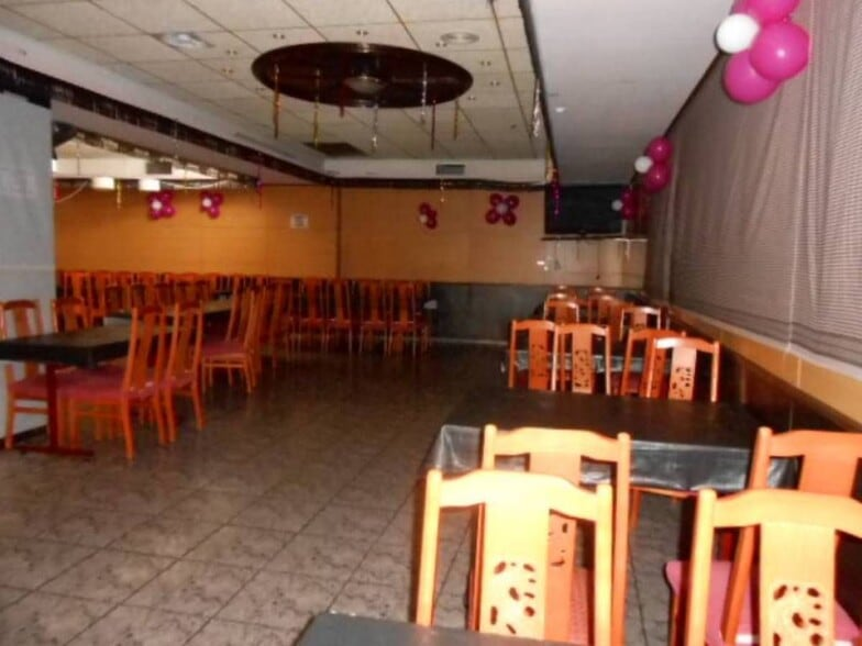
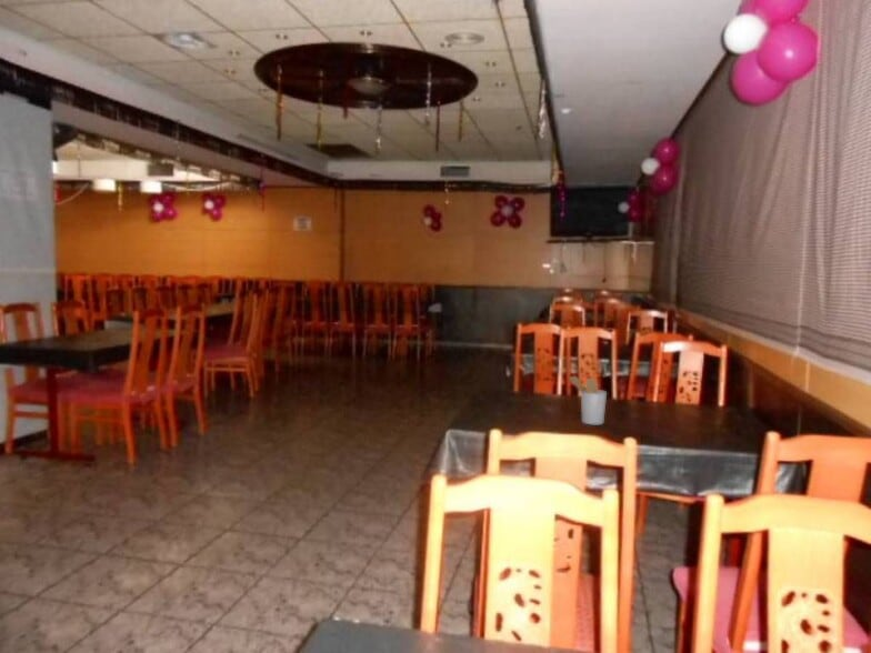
+ utensil holder [567,375,608,425]
